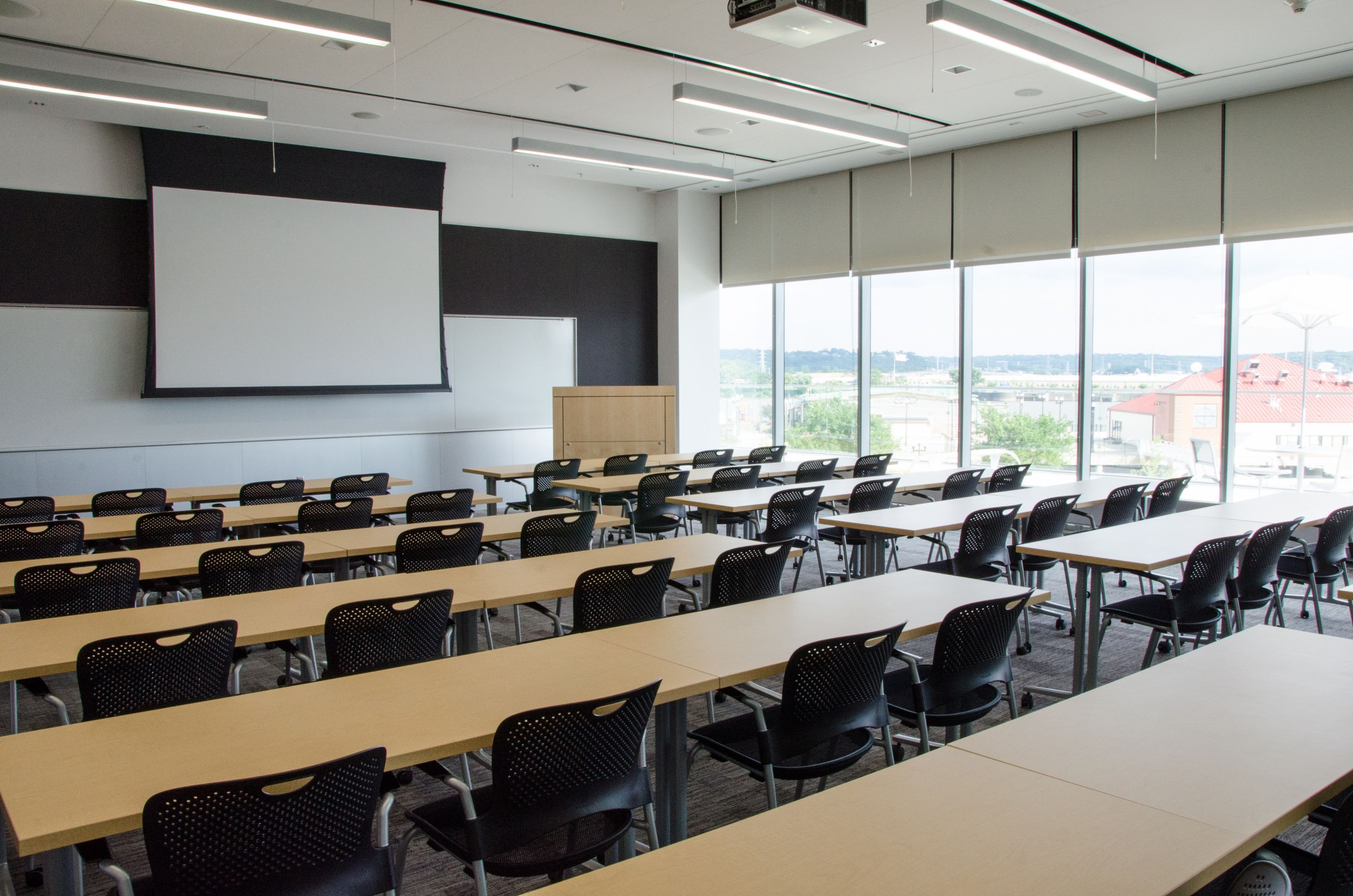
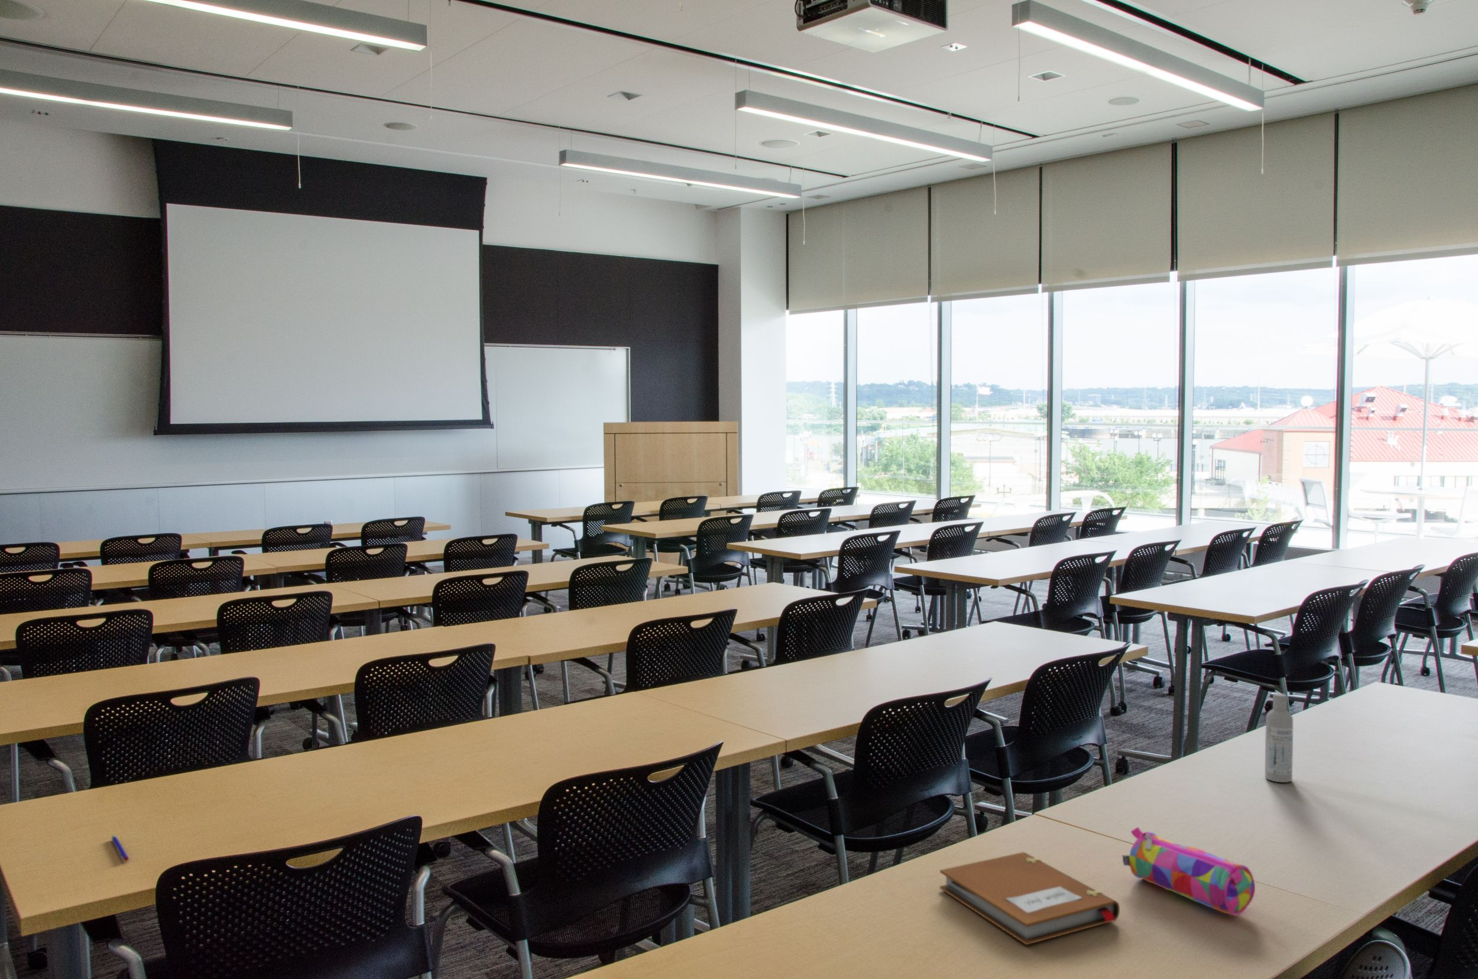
+ bottle [1265,693,1293,782]
+ notebook [939,852,1121,945]
+ pen [111,835,130,862]
+ pencil case [1122,826,1256,917]
